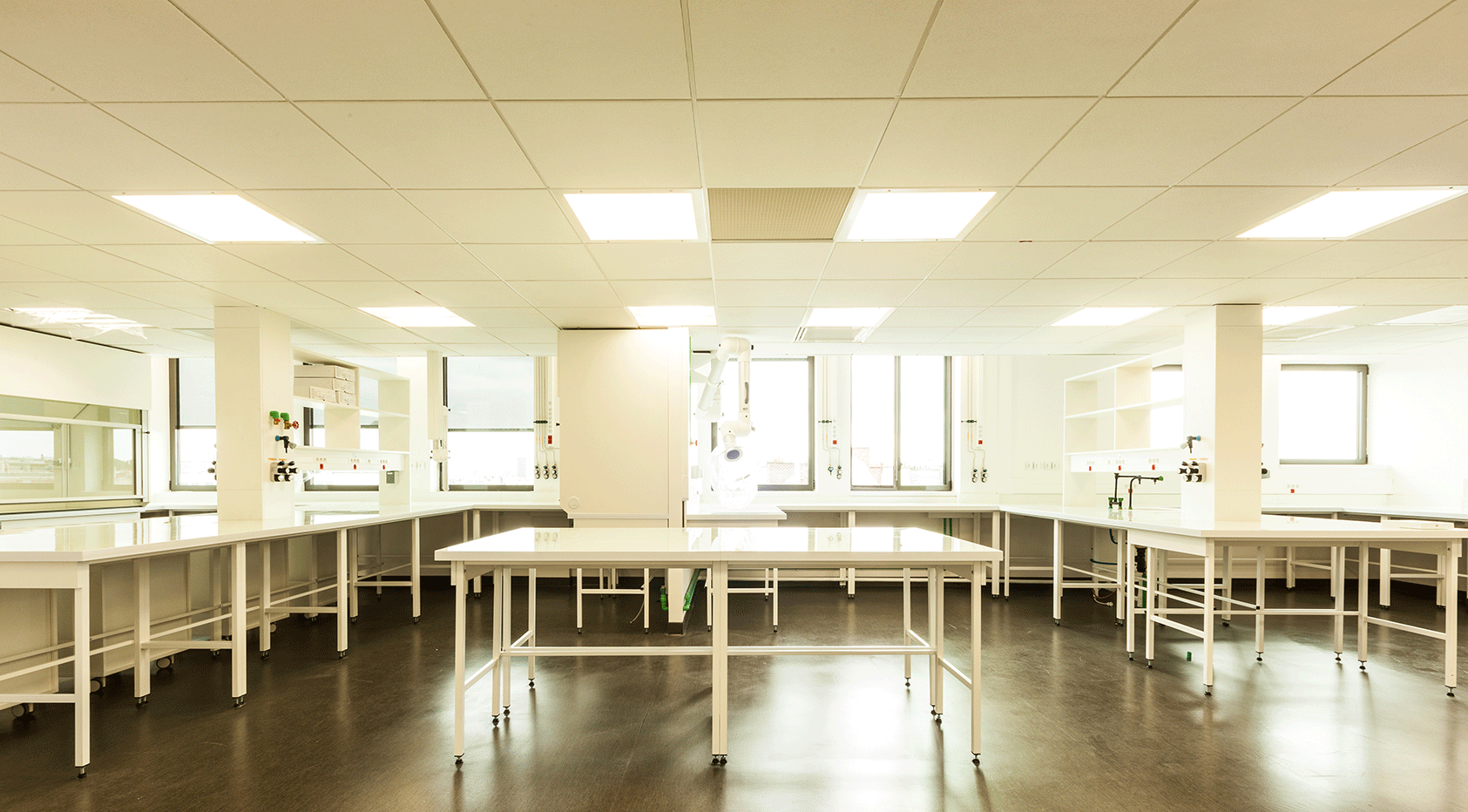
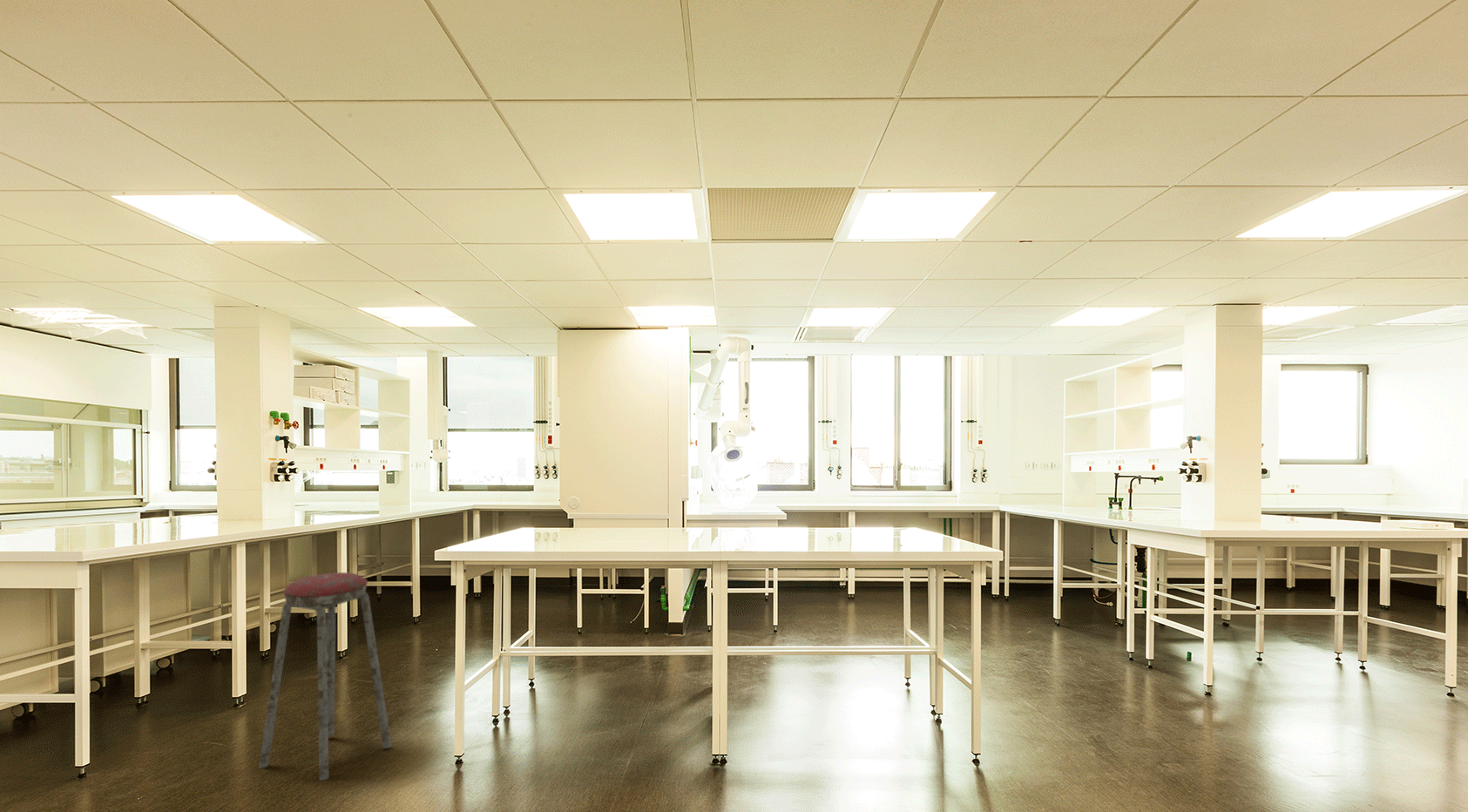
+ music stool [258,572,392,782]
